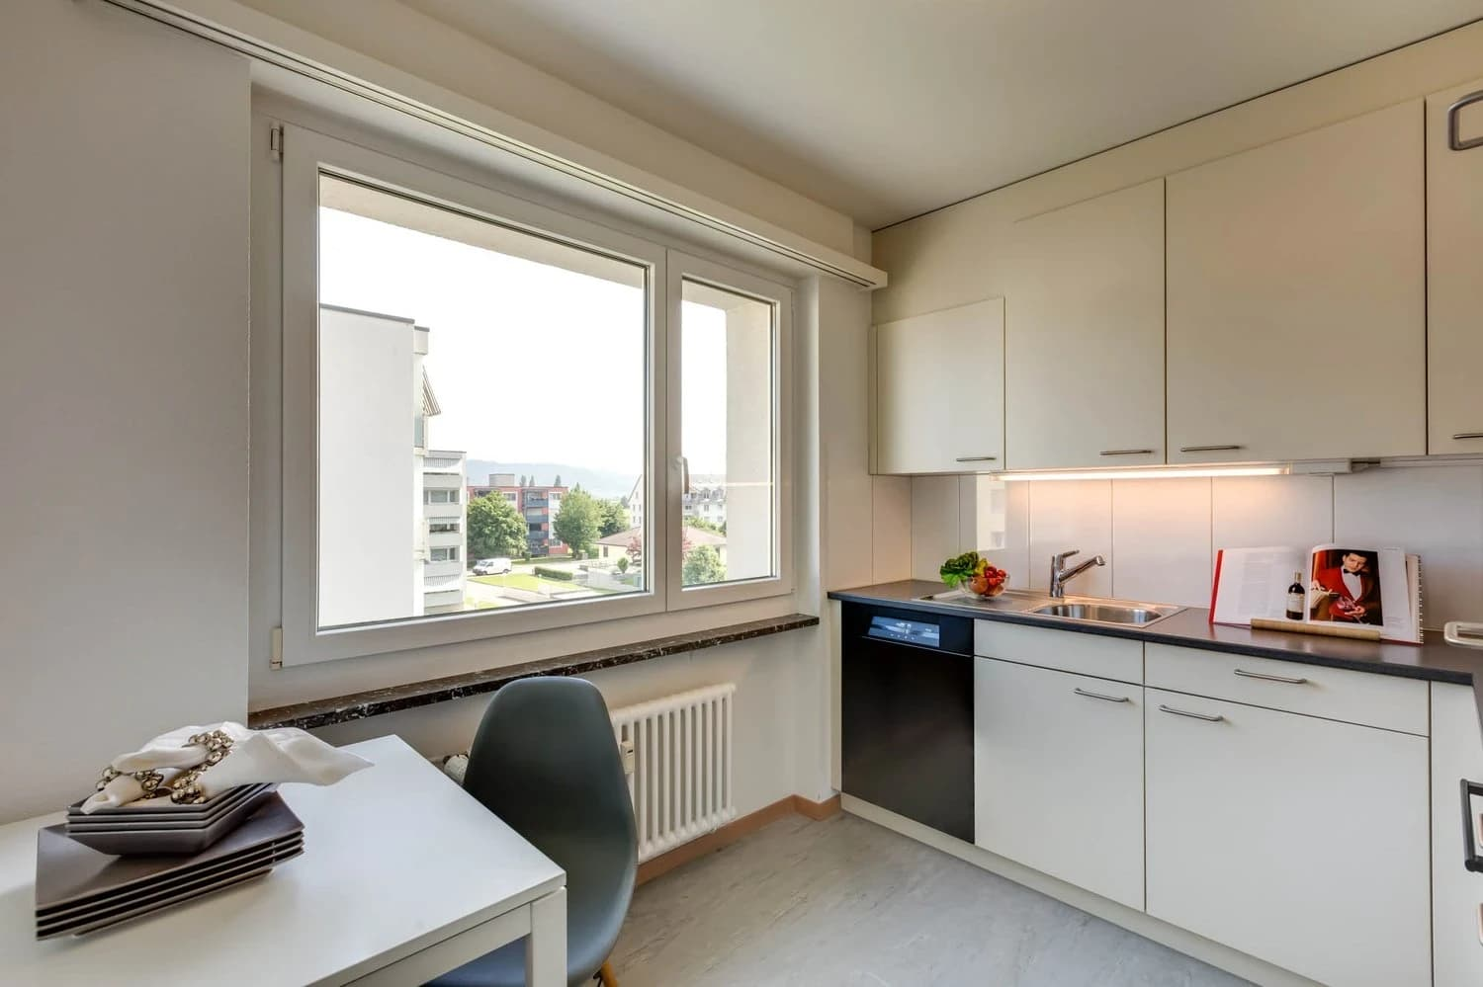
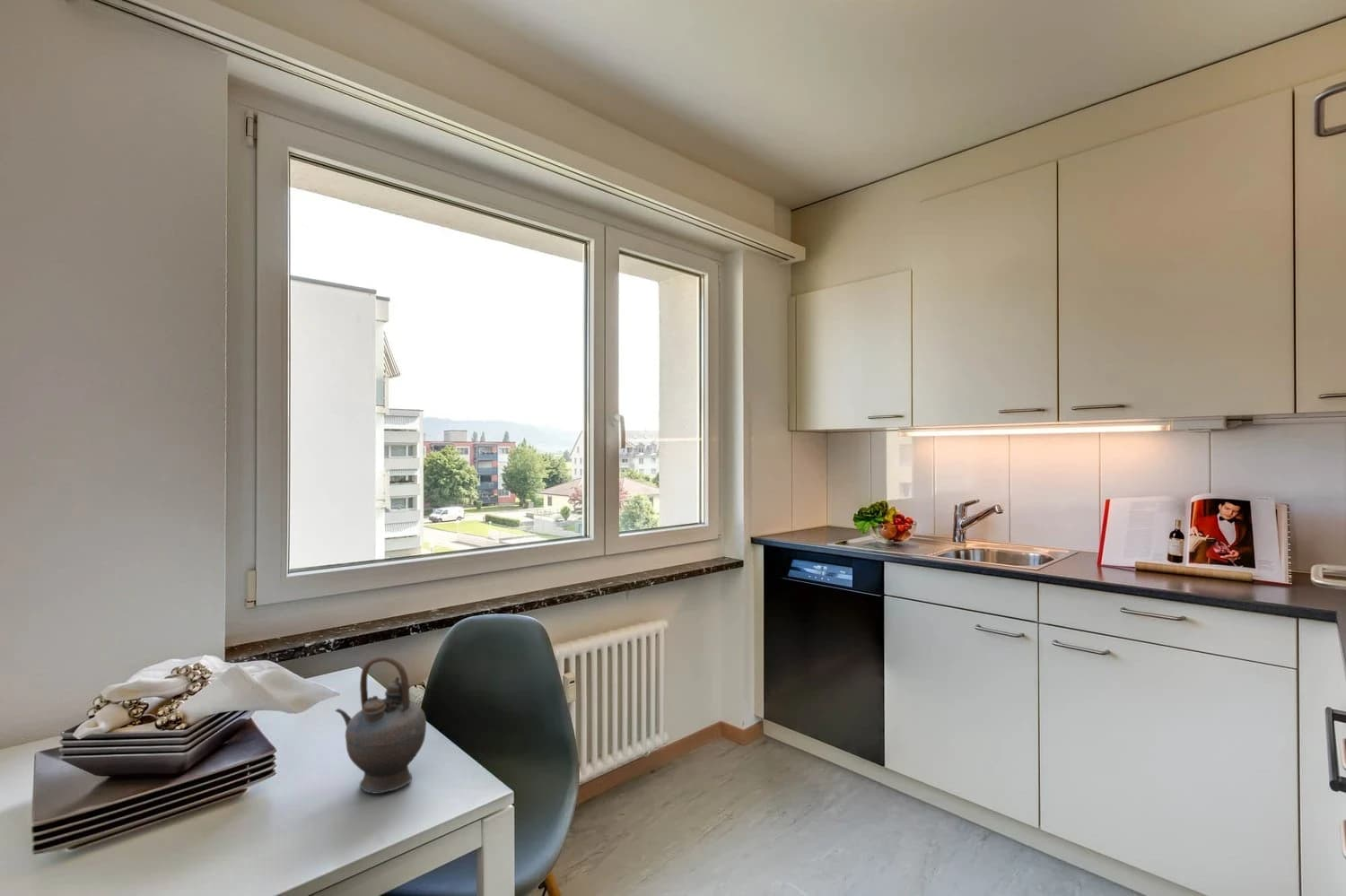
+ teapot [334,655,427,795]
